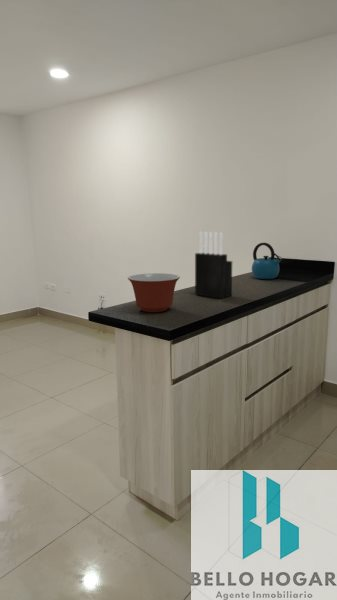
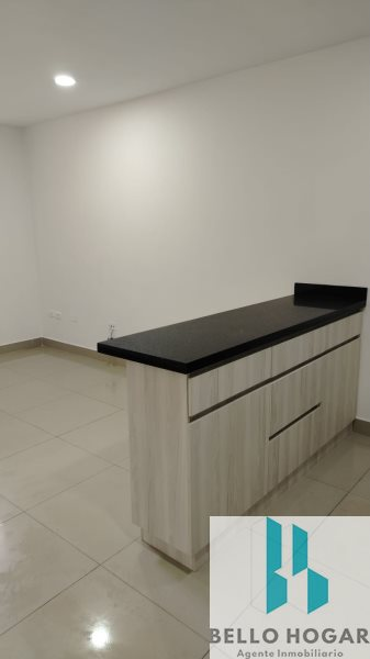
- kettle [251,242,283,280]
- knife block [194,231,233,300]
- mixing bowl [127,272,181,313]
